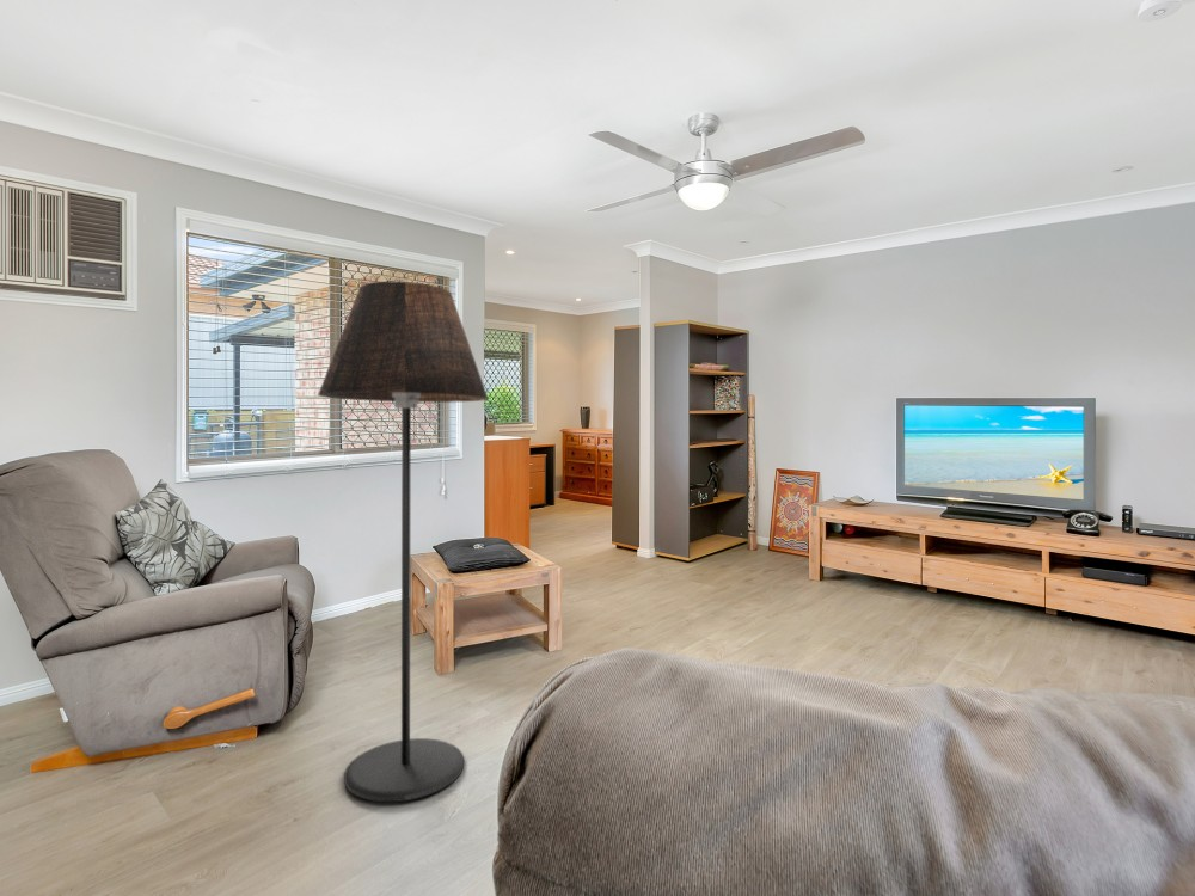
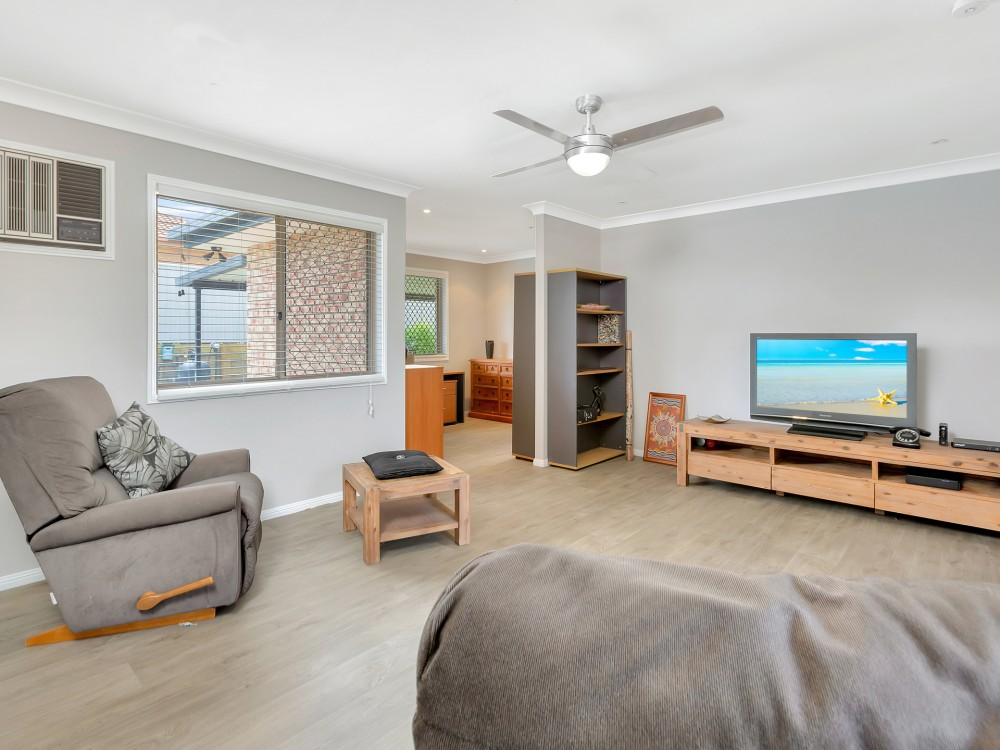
- floor lamp [317,281,490,803]
